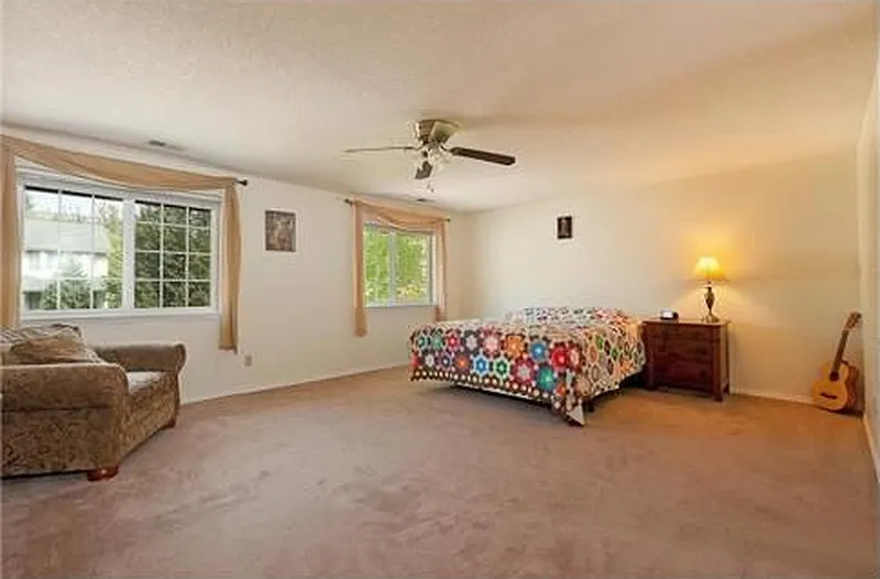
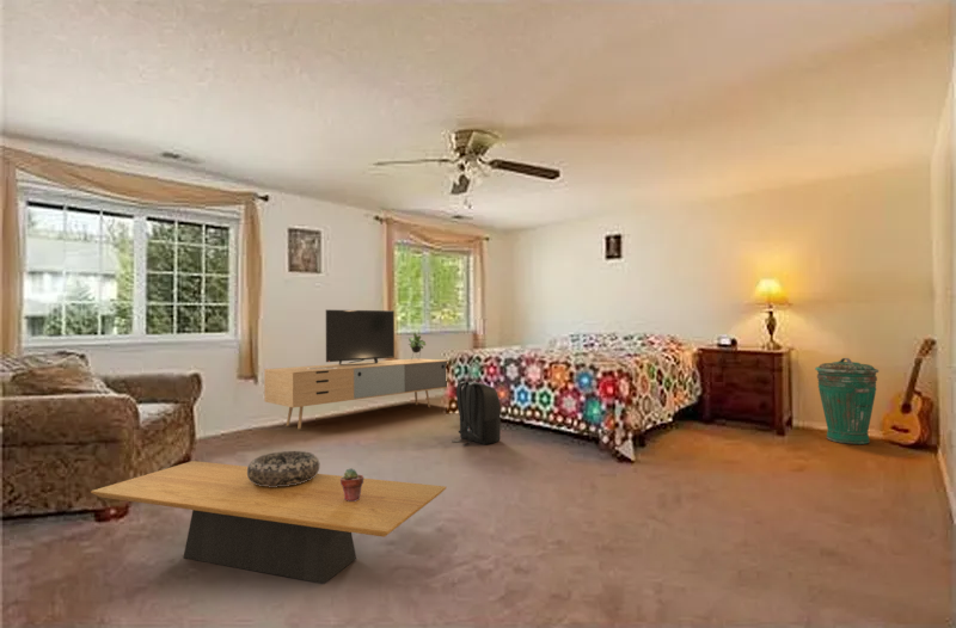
+ media console [263,309,449,430]
+ potted succulent [339,467,364,501]
+ coffee table [90,460,447,584]
+ decorative bowl [247,450,321,487]
+ backpack [452,377,502,447]
+ trash can [814,357,880,445]
